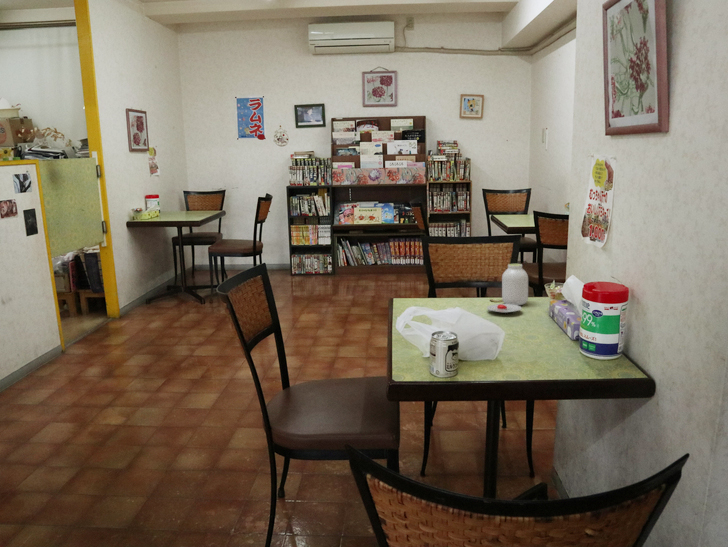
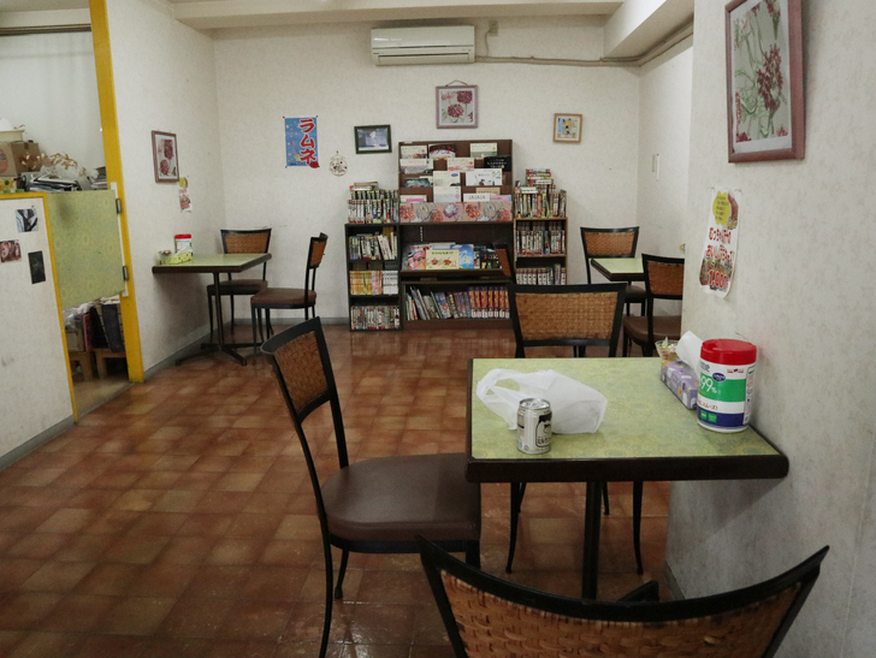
- jar [486,263,529,314]
